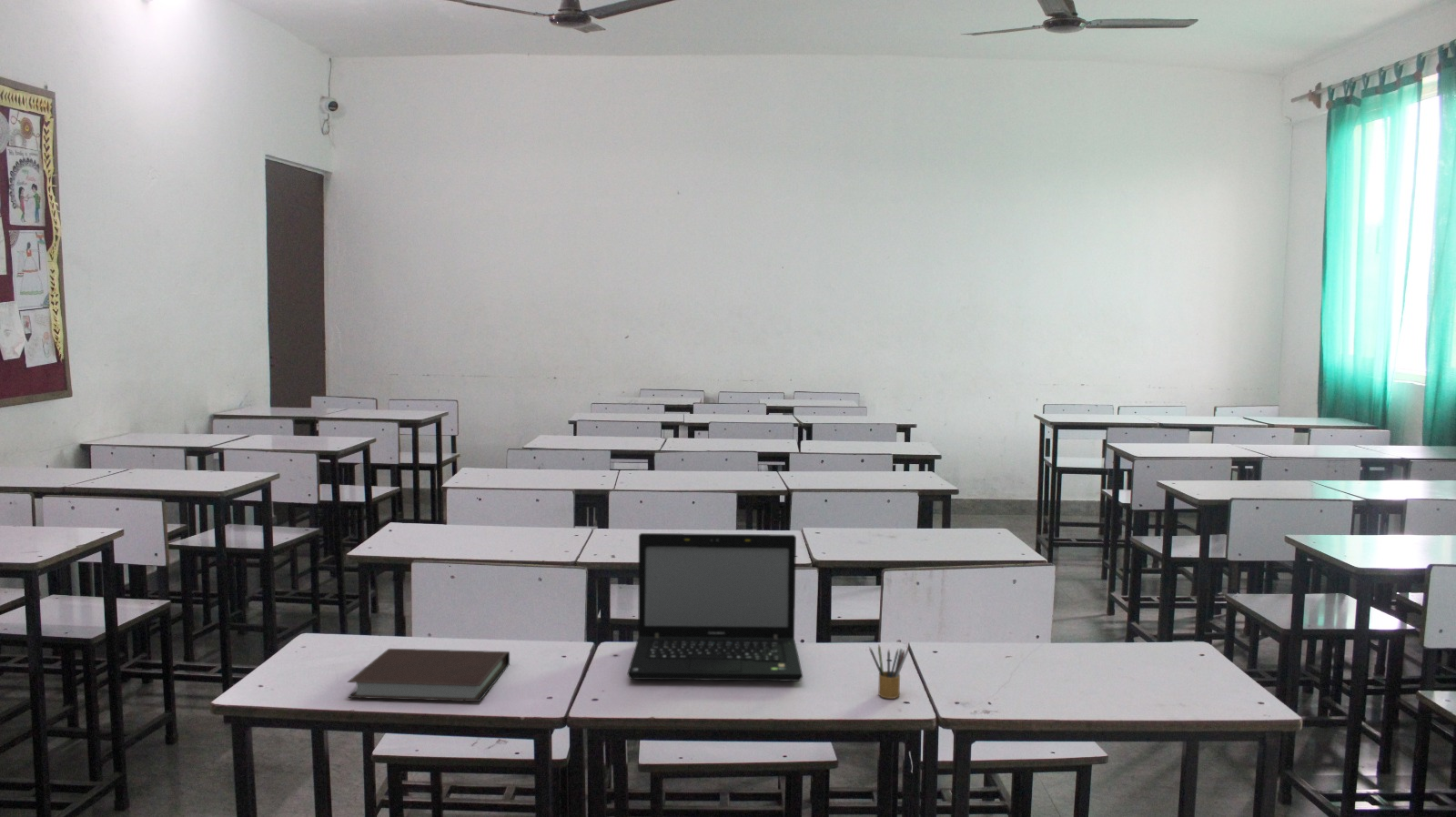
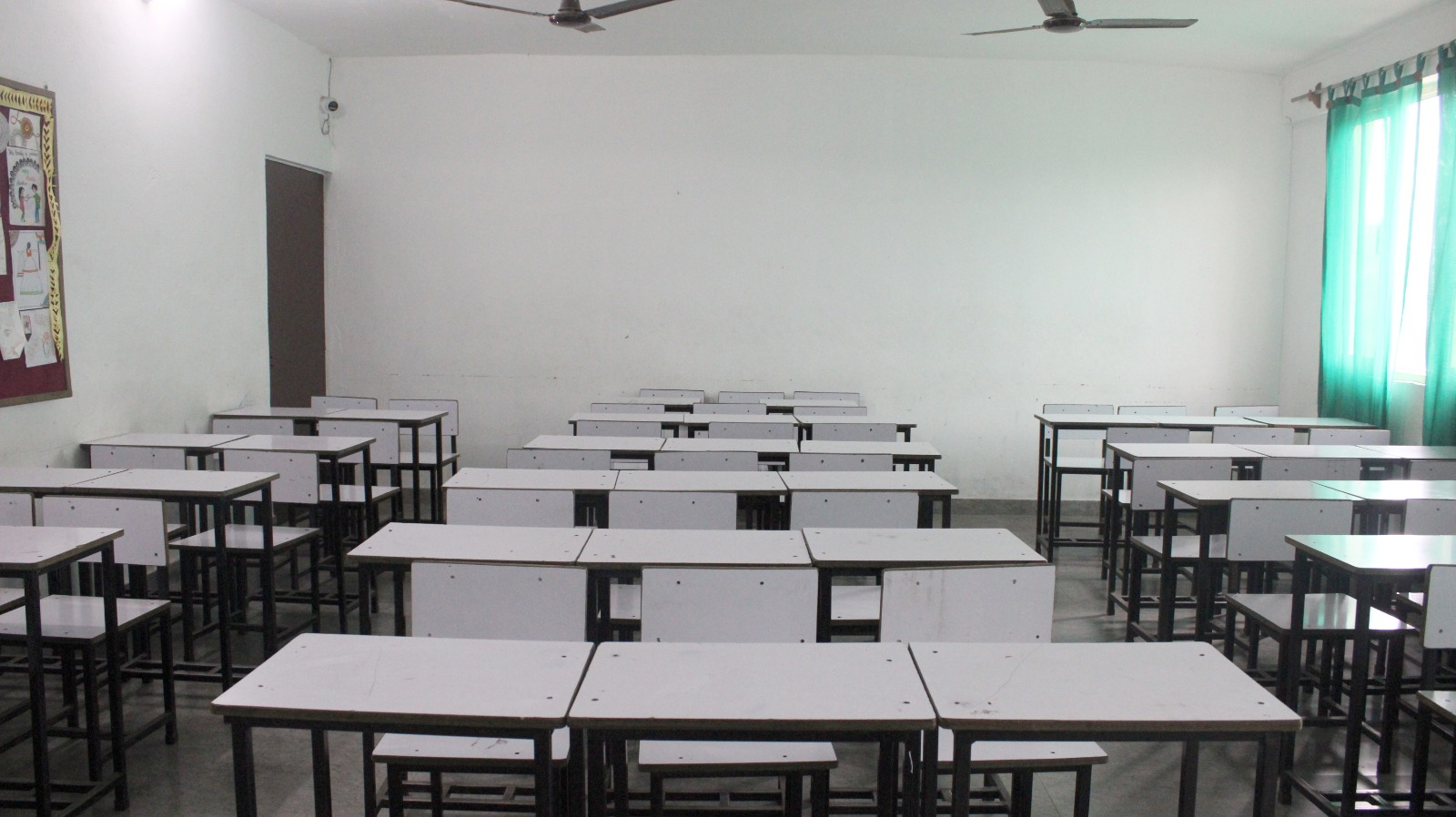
- notebook [347,648,511,702]
- laptop [627,532,804,682]
- pencil box [868,643,910,700]
